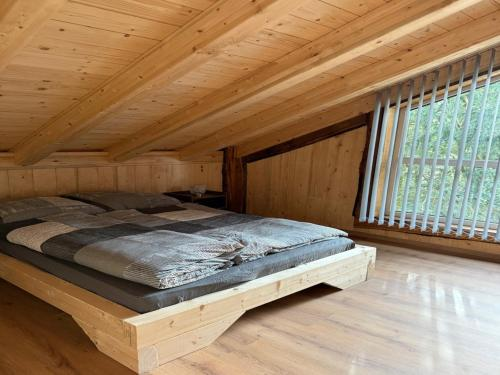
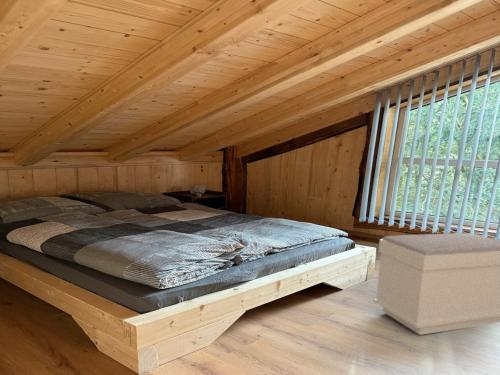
+ bench [373,232,500,336]
